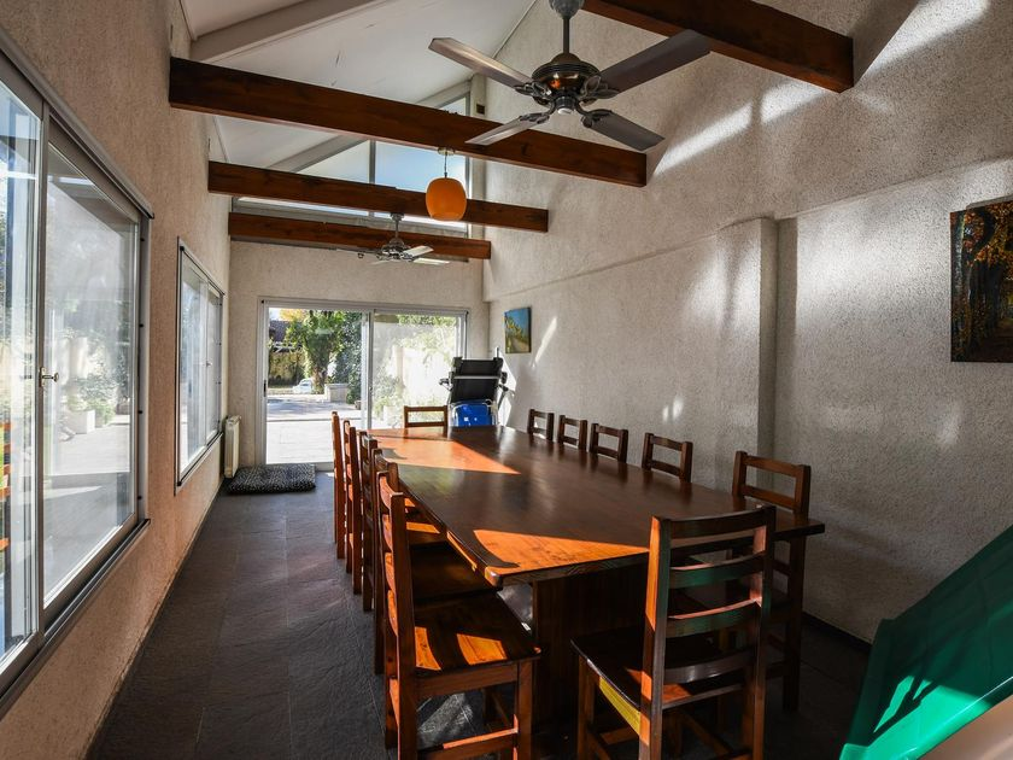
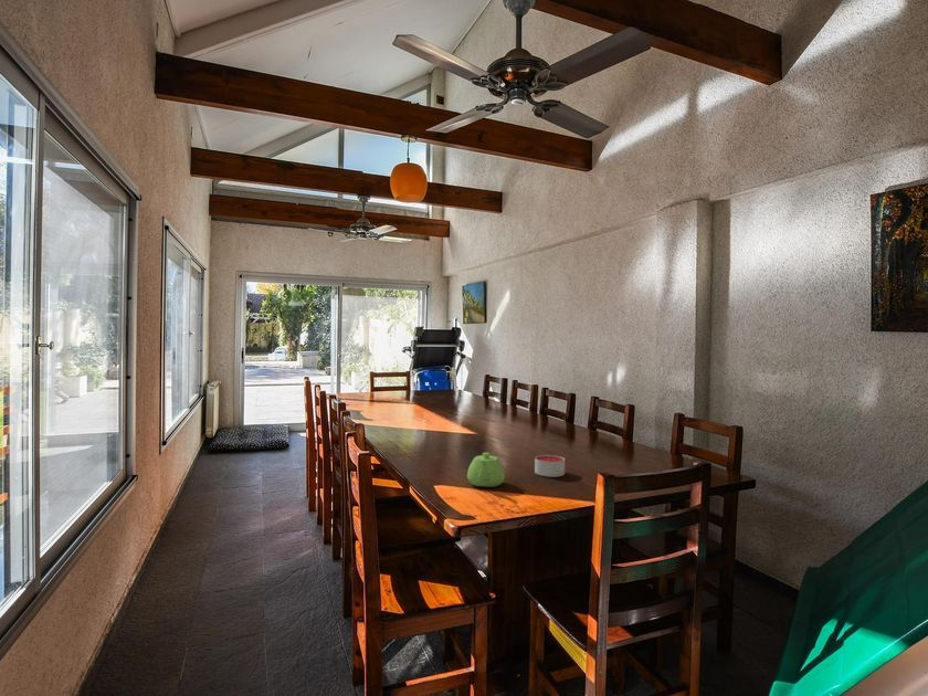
+ teapot [466,452,506,488]
+ candle [534,454,566,478]
